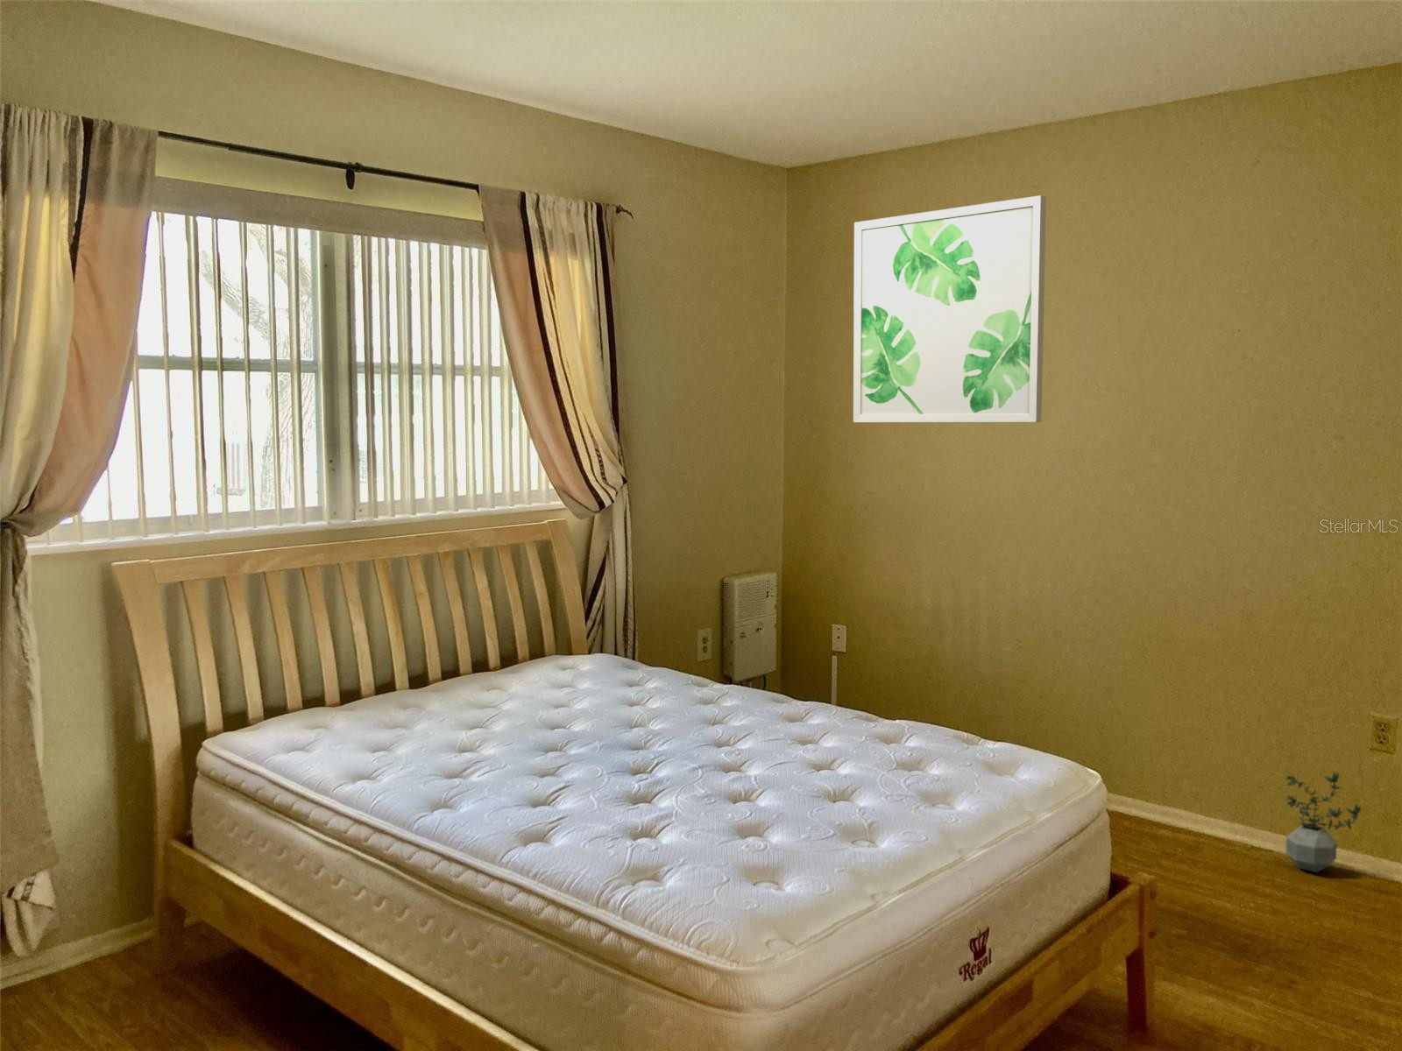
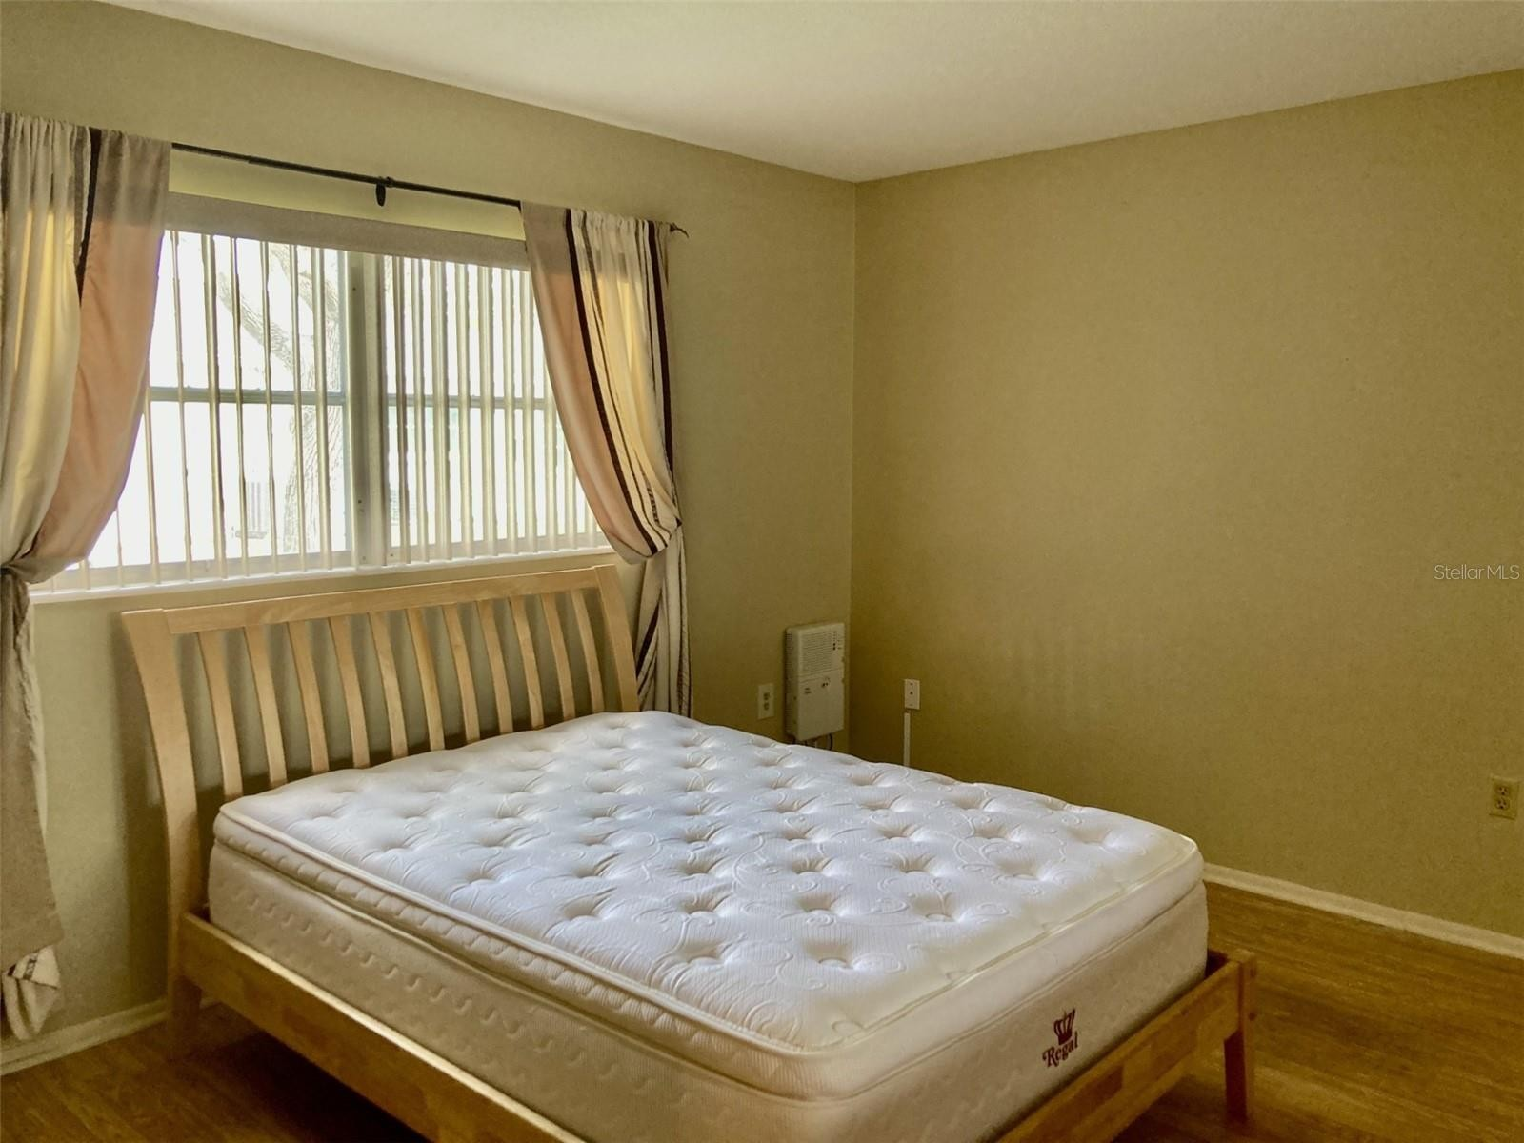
- wall art [852,194,1048,423]
- potted plant [1283,771,1361,873]
